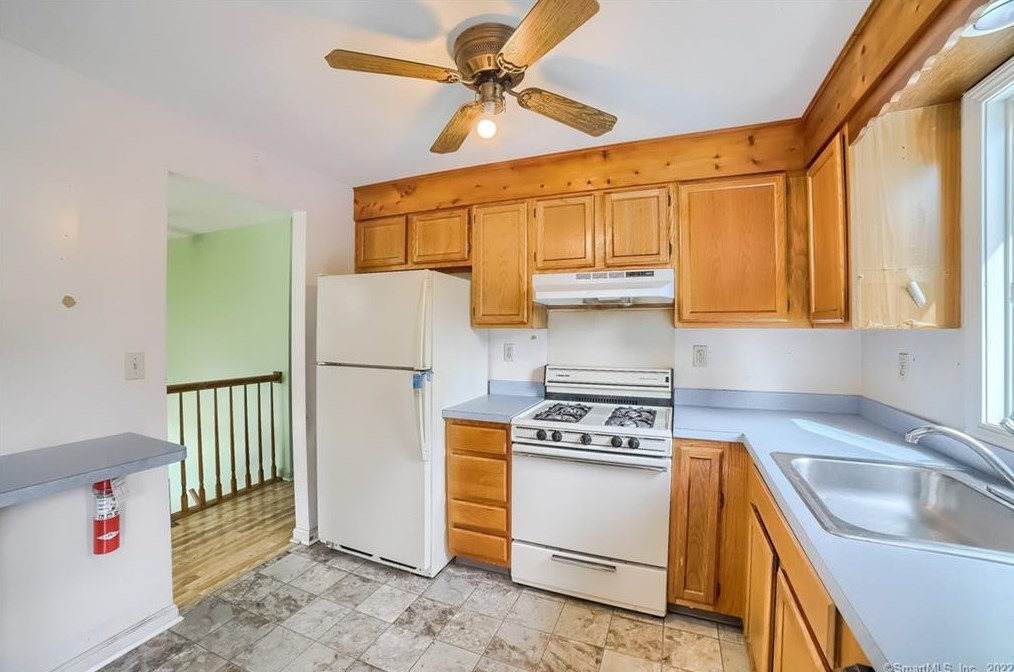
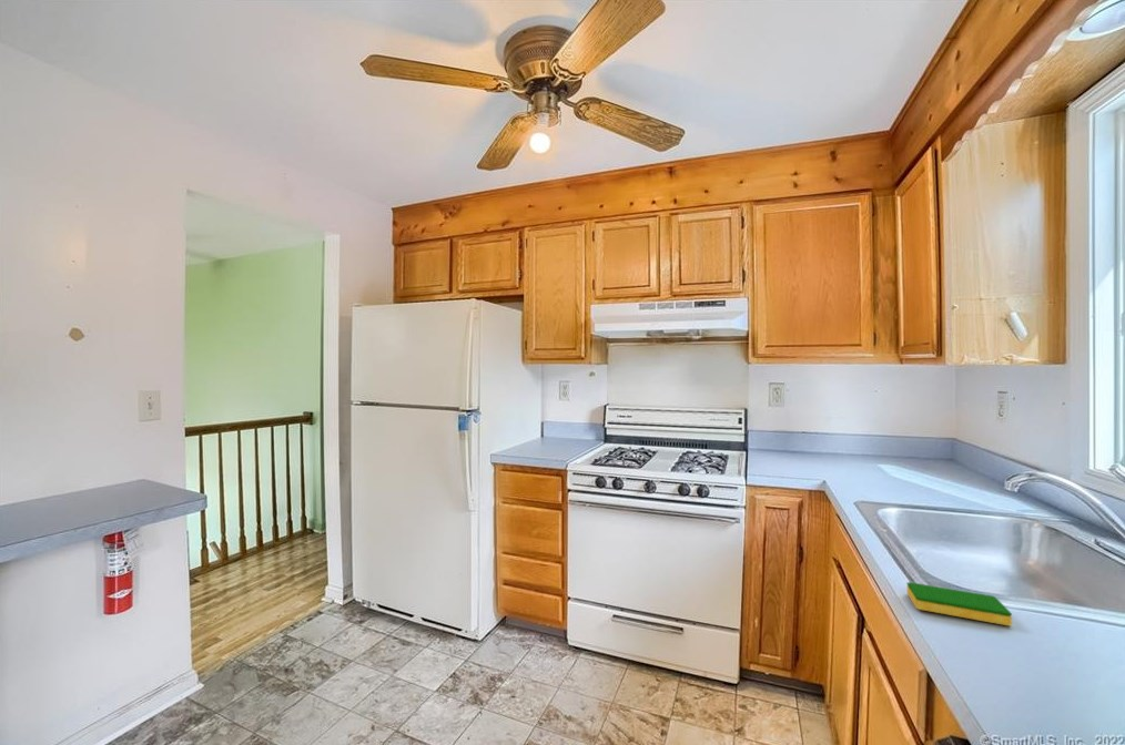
+ dish sponge [906,581,1013,627]
